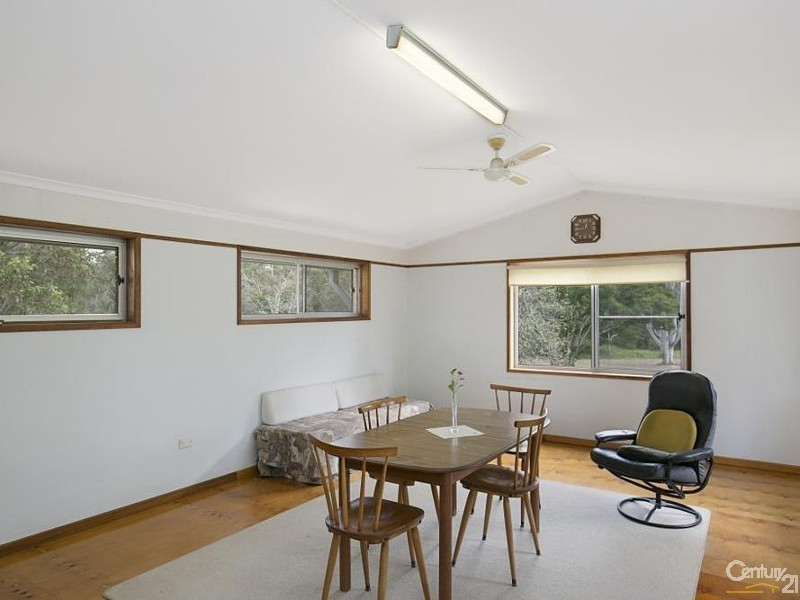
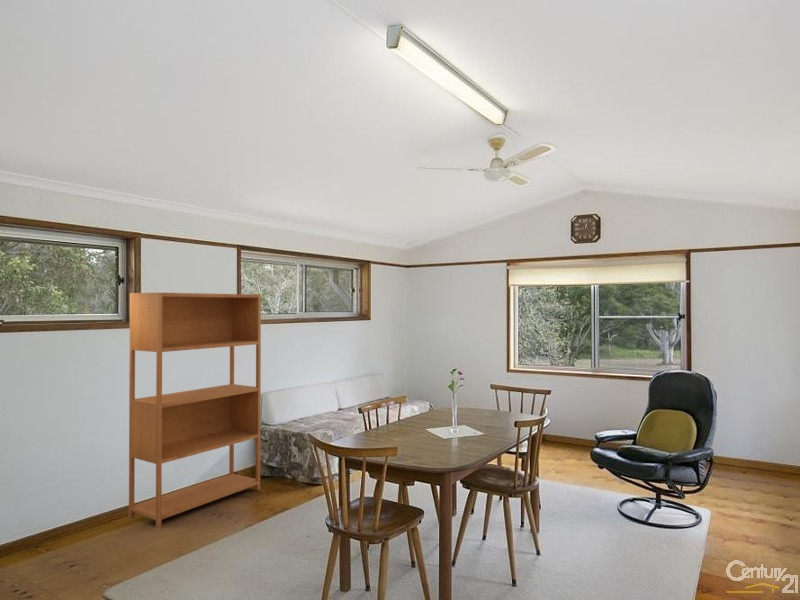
+ bookshelf [128,292,262,529]
